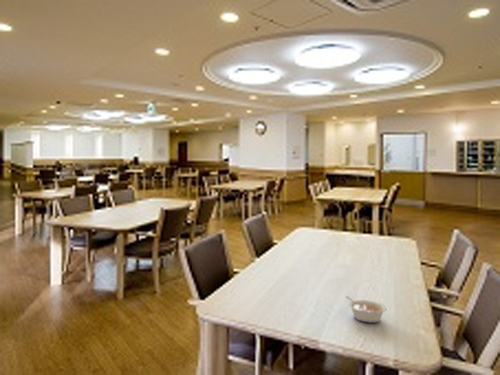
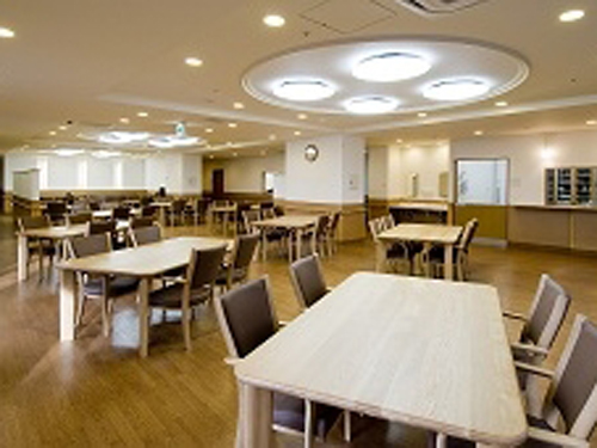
- legume [345,295,388,324]
